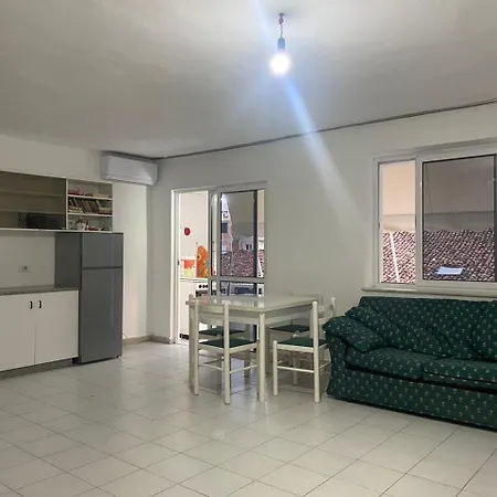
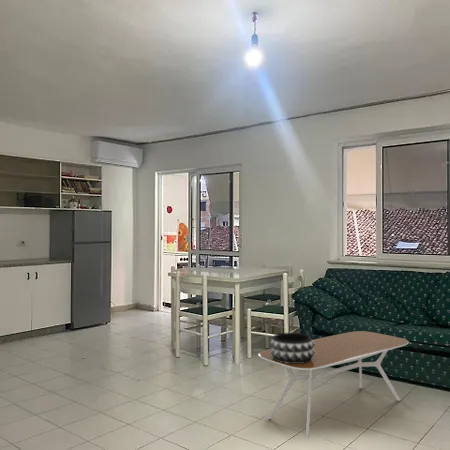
+ coffee table [257,330,410,438]
+ decorative bowl [269,332,315,363]
